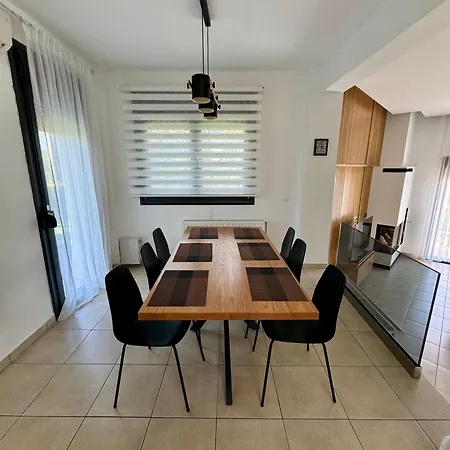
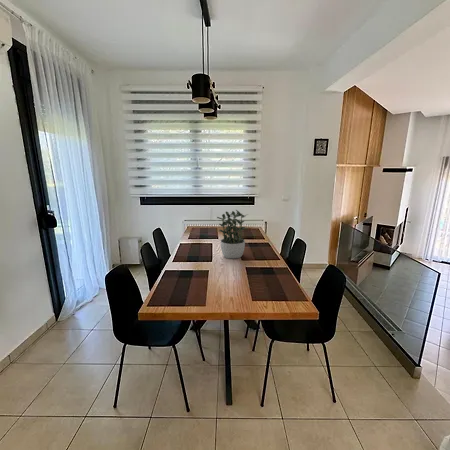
+ potted plant [216,209,249,260]
